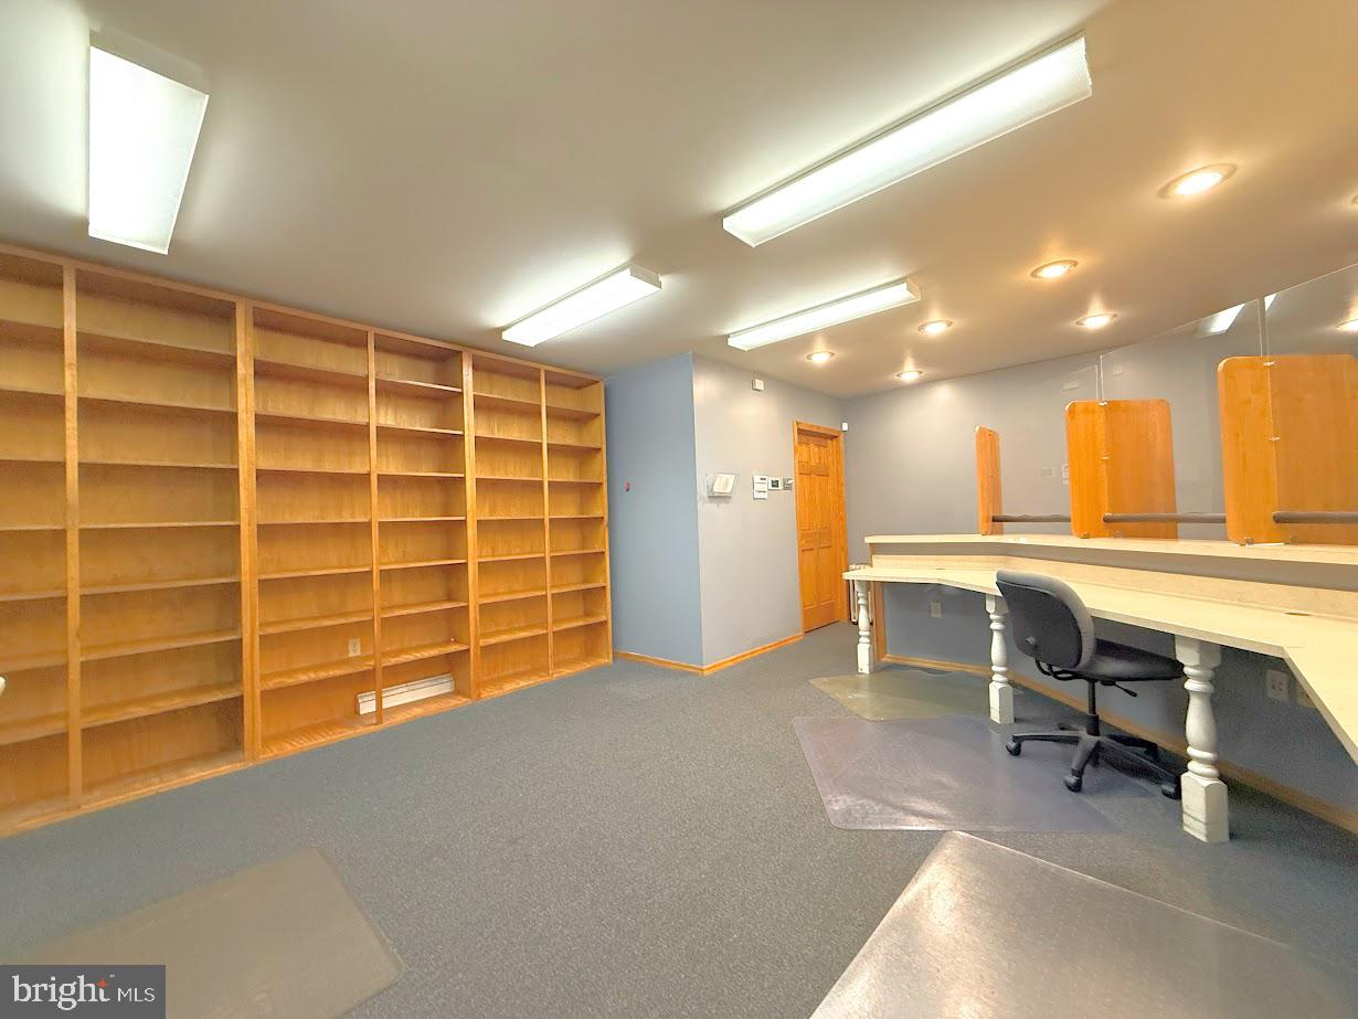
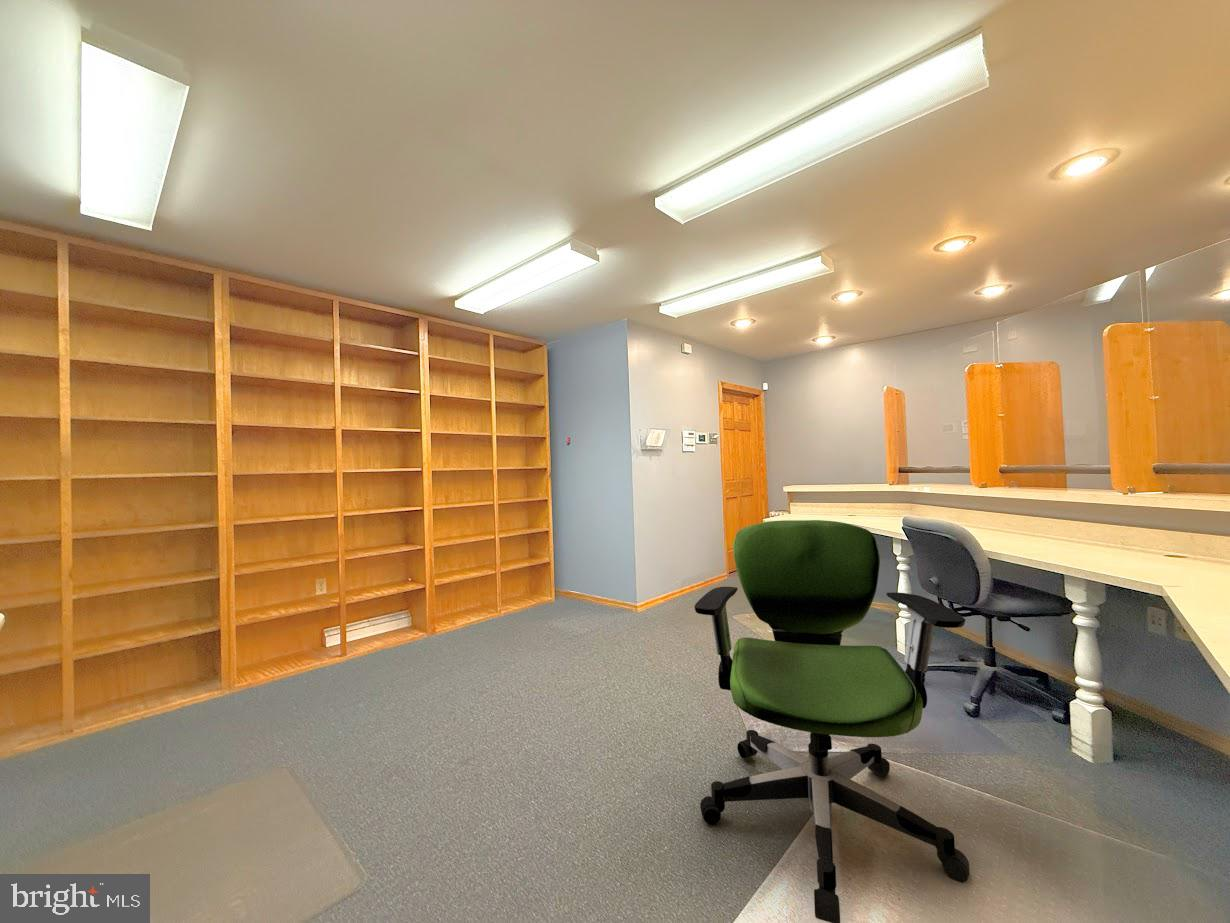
+ office chair [693,519,970,923]
